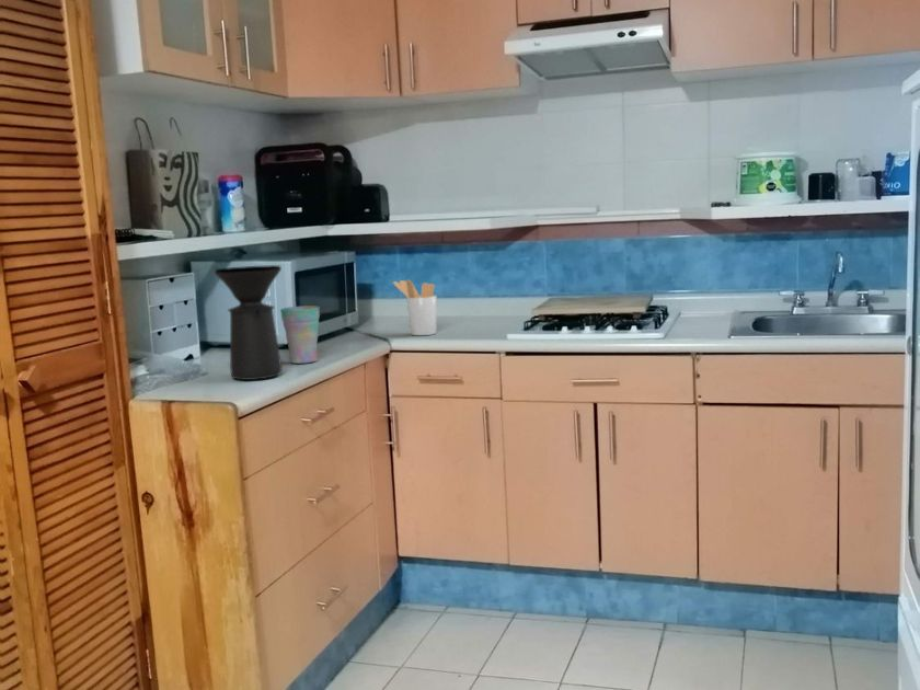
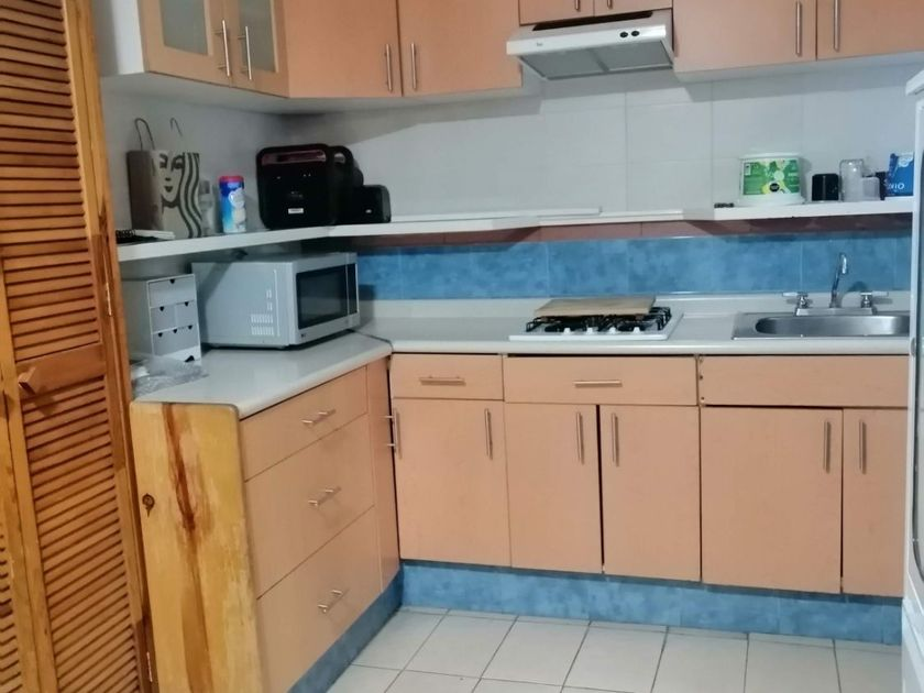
- utensil holder [392,278,438,336]
- cup [279,304,321,365]
- coffee maker [214,264,283,381]
